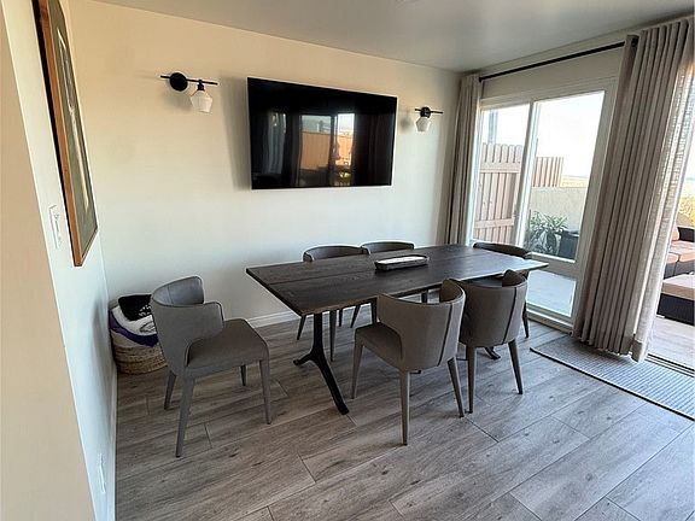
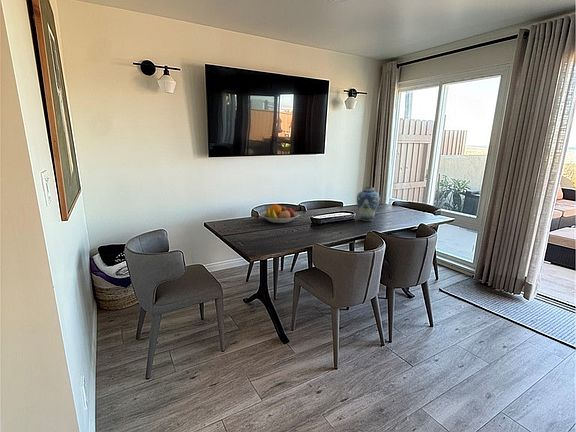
+ vase [356,186,381,222]
+ fruit bowl [259,204,300,224]
